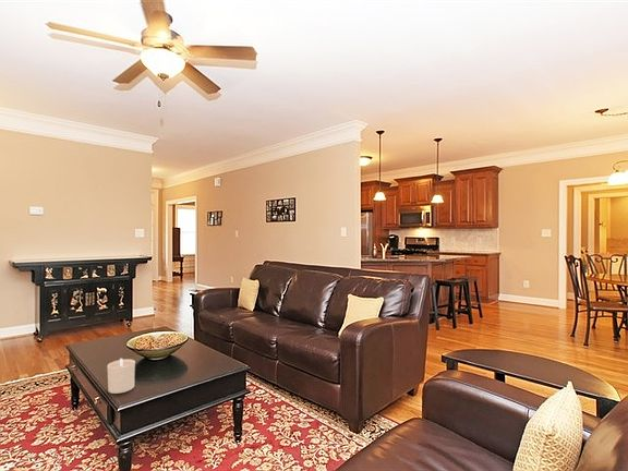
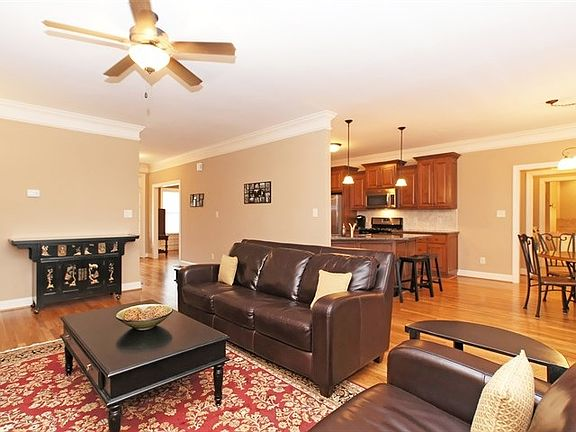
- candle [106,358,136,395]
